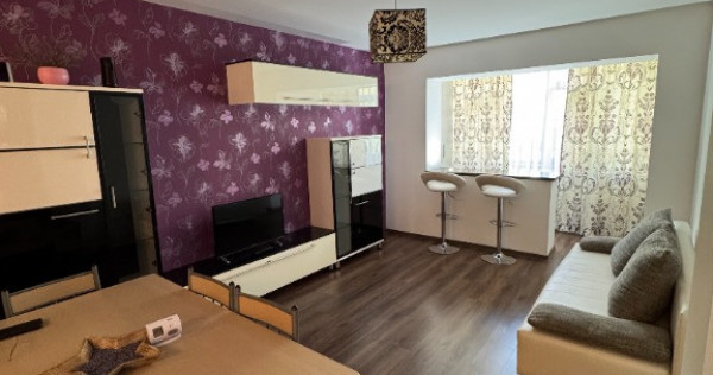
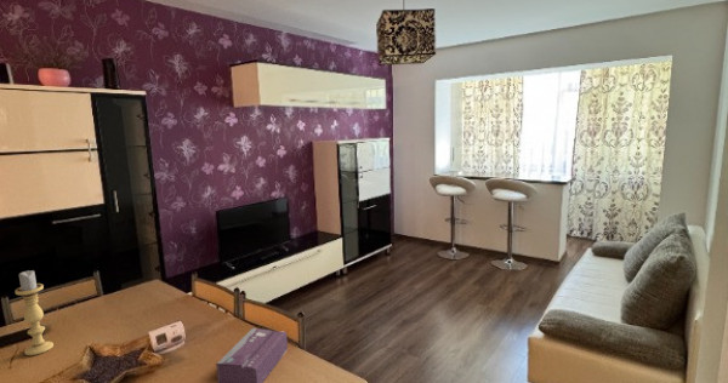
+ candle holder [15,269,55,356]
+ tissue box [215,327,289,383]
